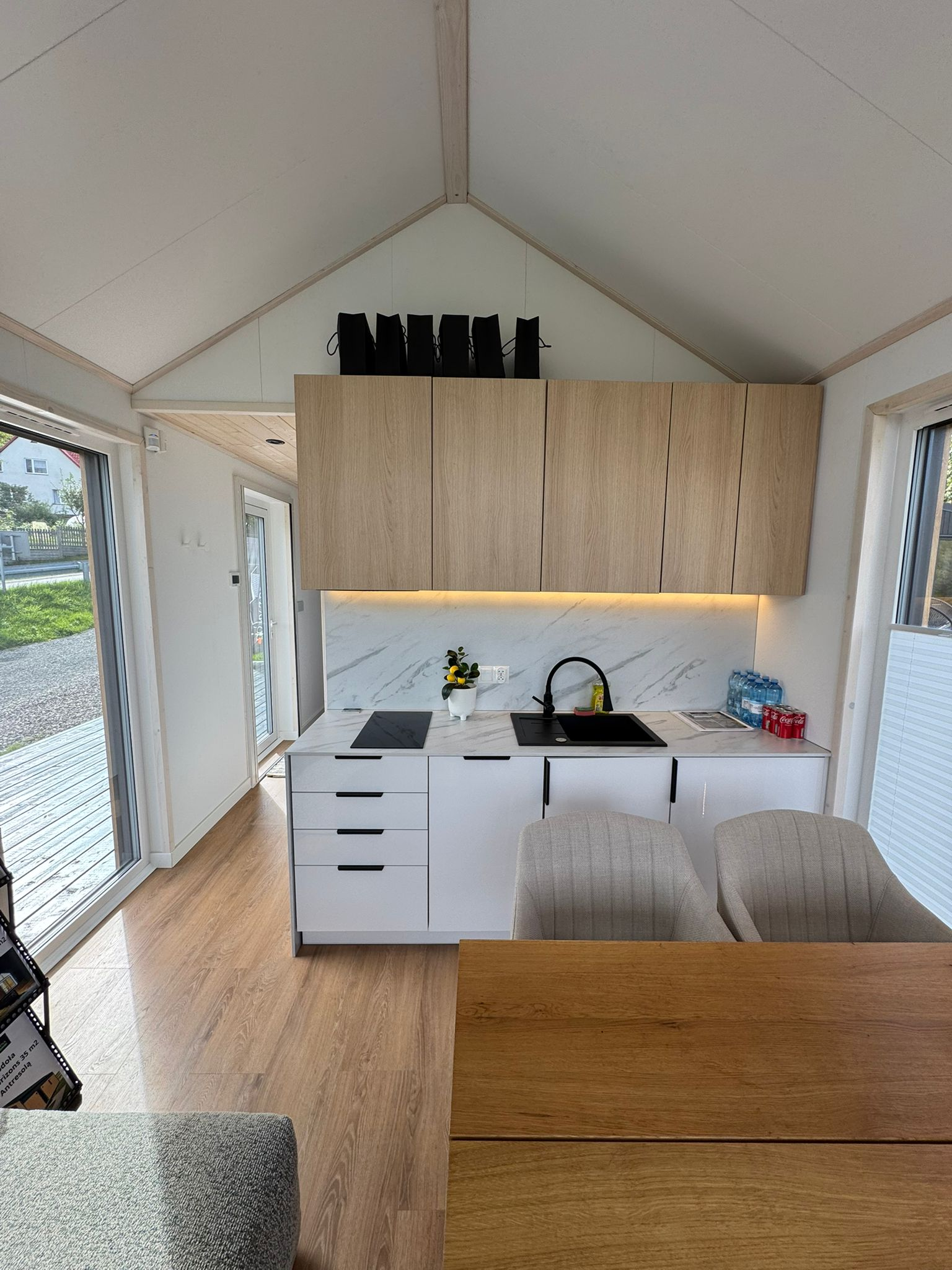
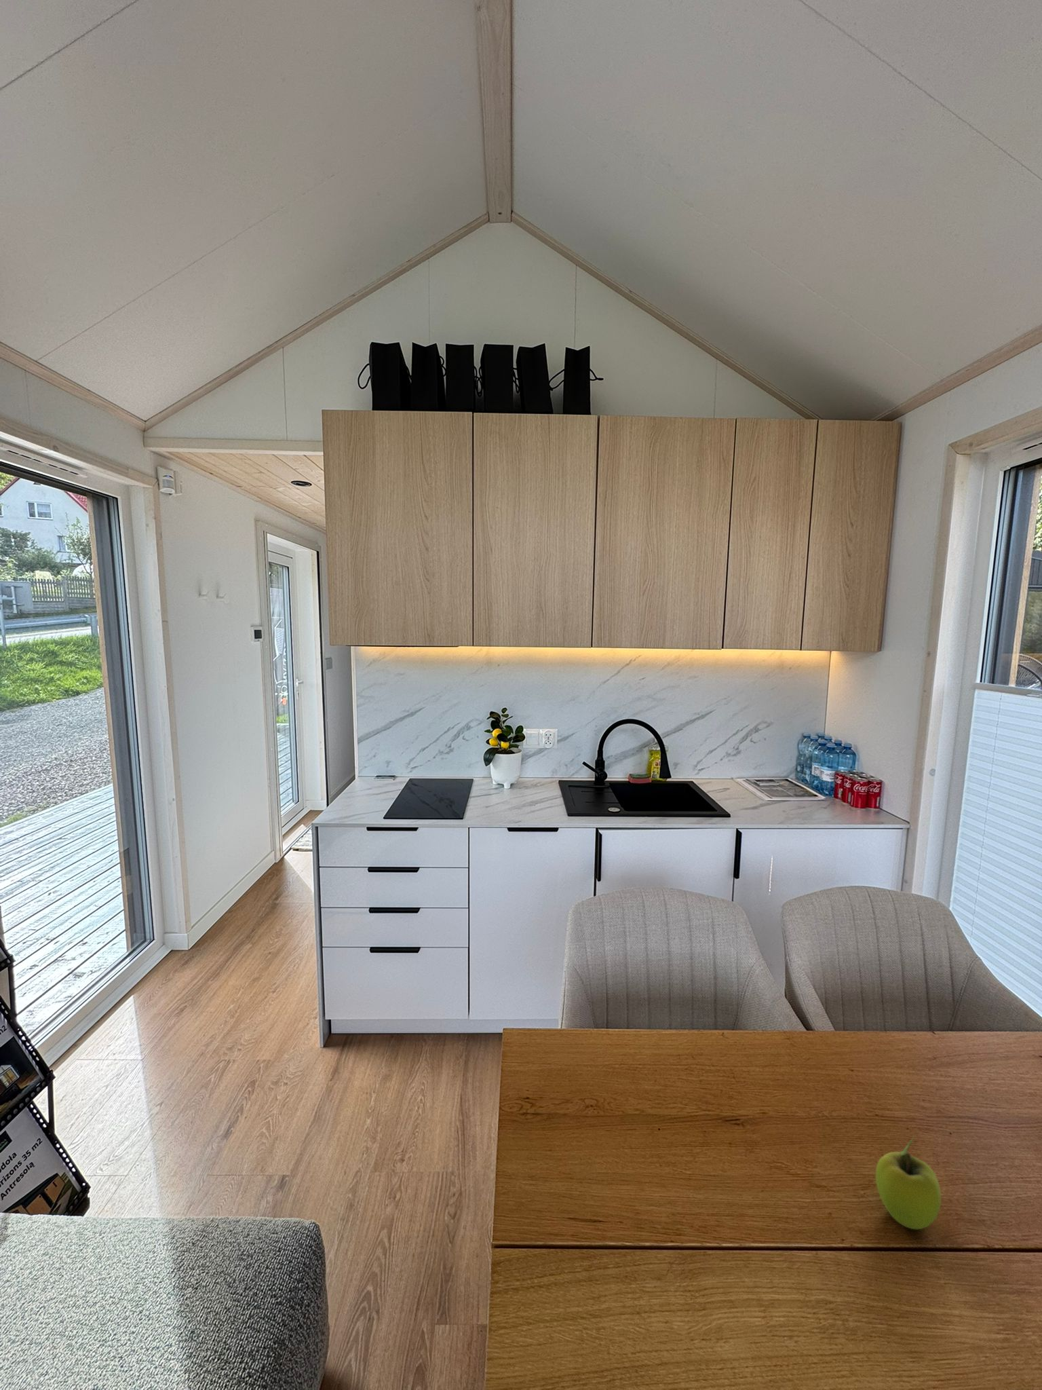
+ fruit [876,1137,941,1230]
